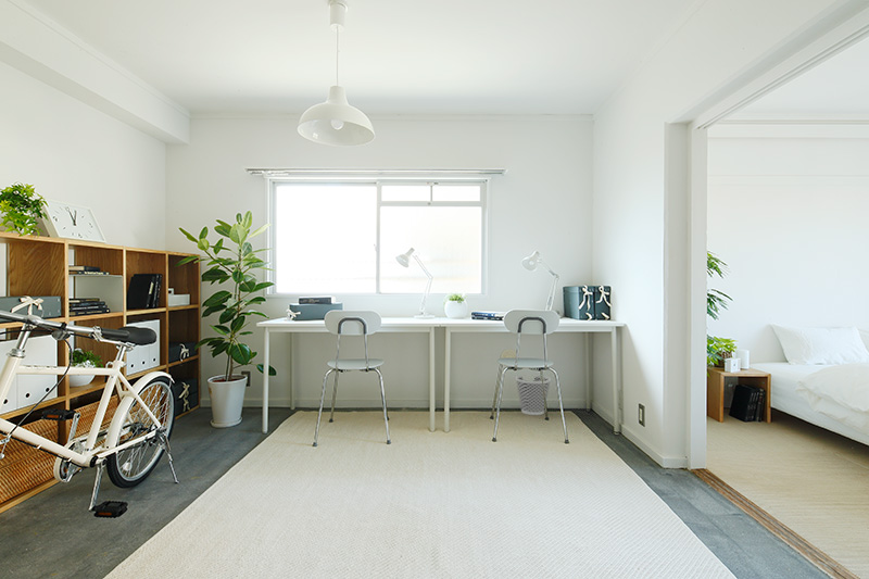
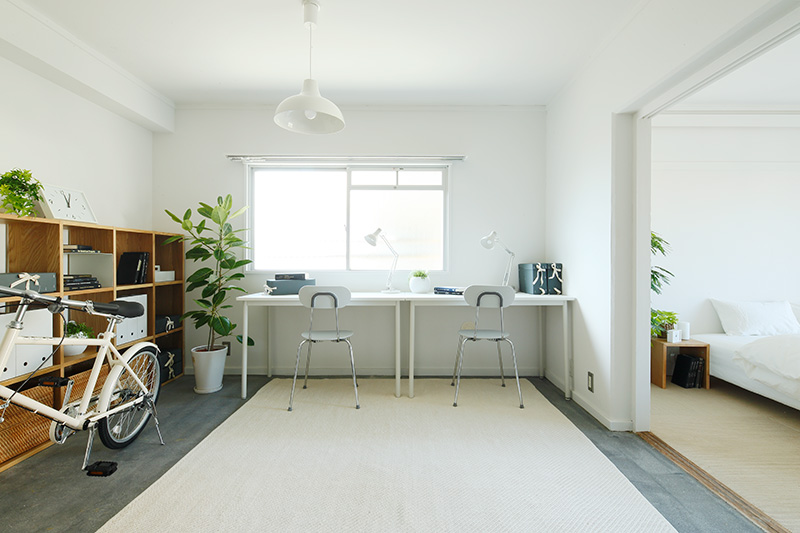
- wastebasket [515,374,552,416]
